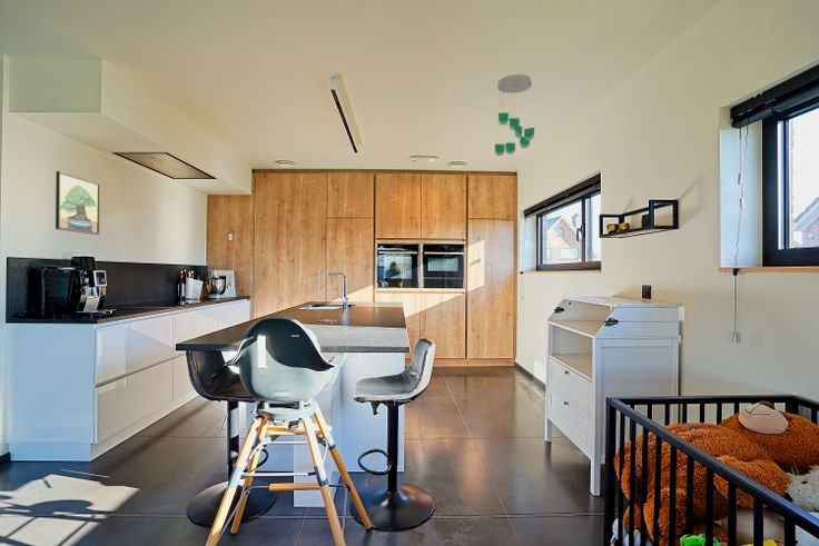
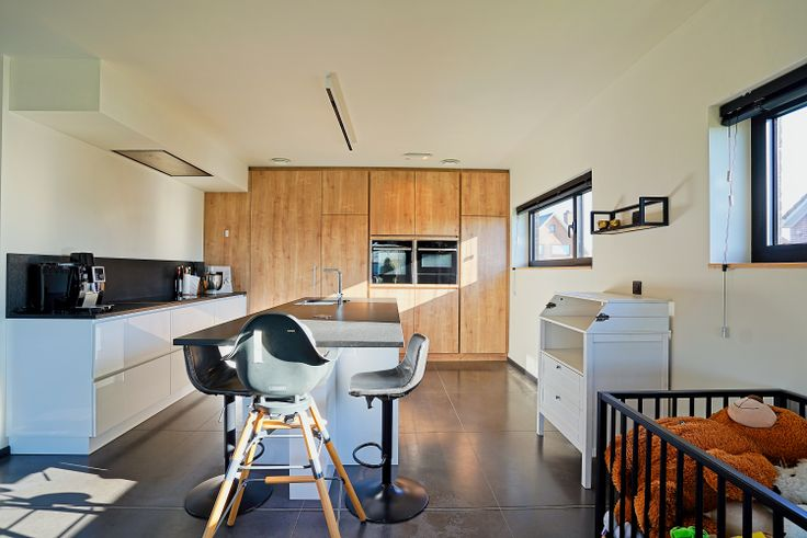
- ceiling mobile [494,73,535,157]
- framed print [55,170,101,236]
